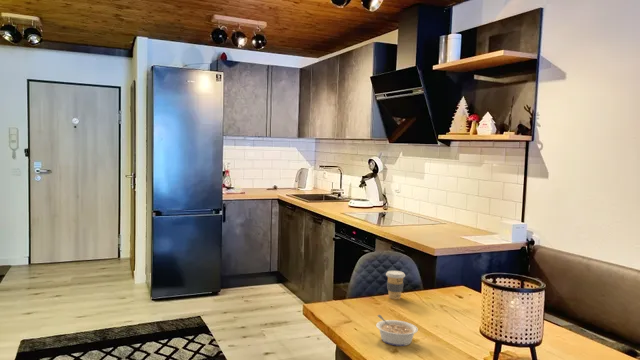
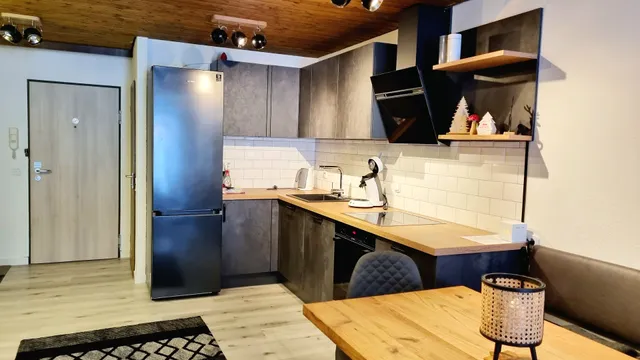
- legume [375,314,419,347]
- coffee cup [385,270,406,300]
